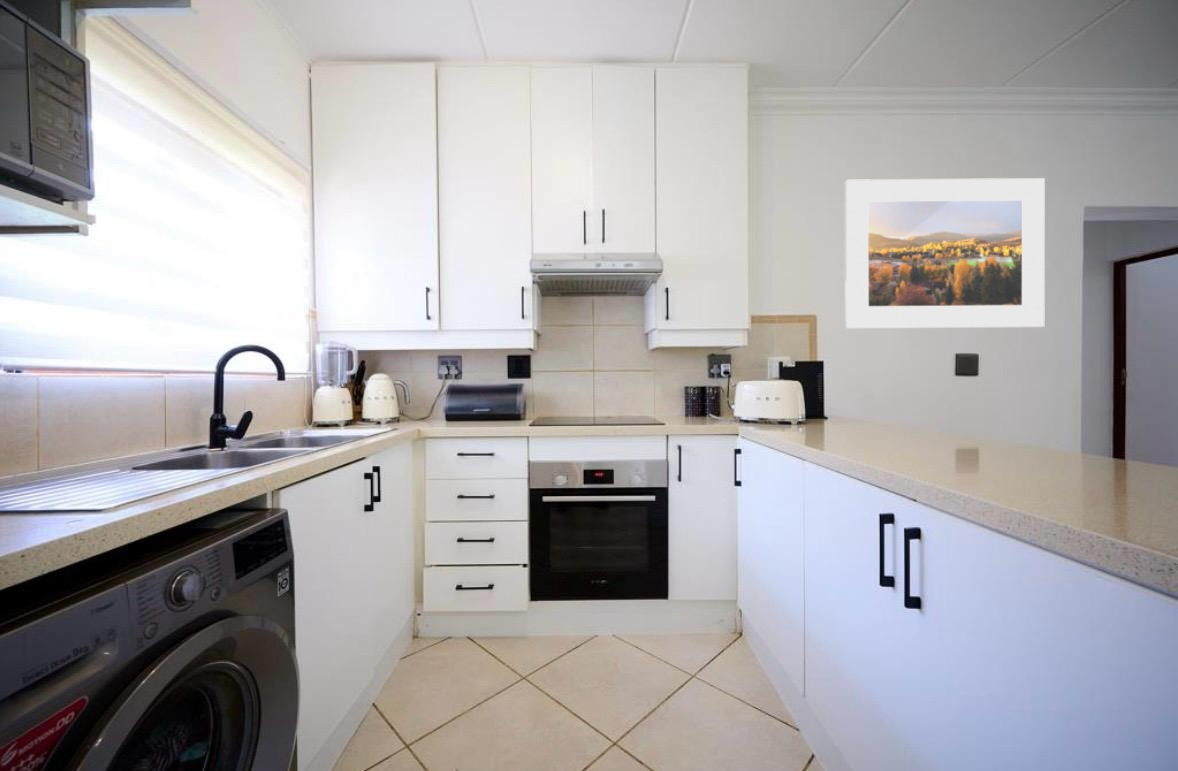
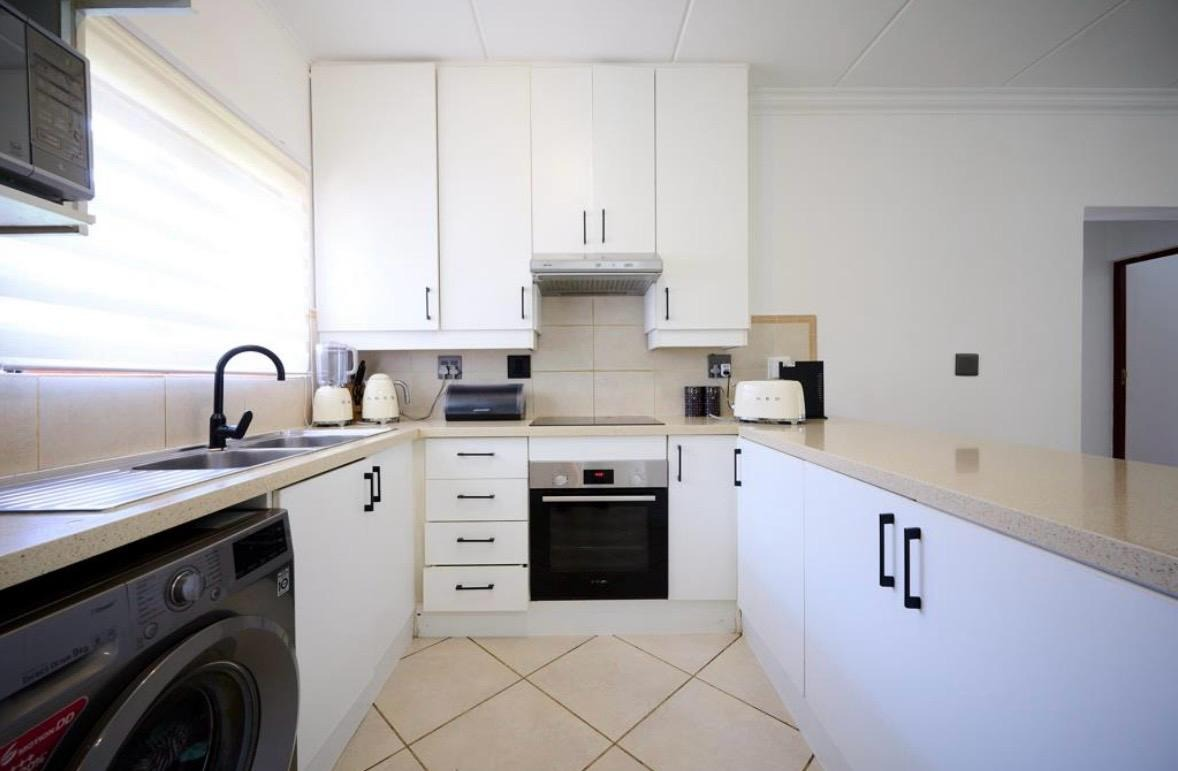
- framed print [844,177,1046,330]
